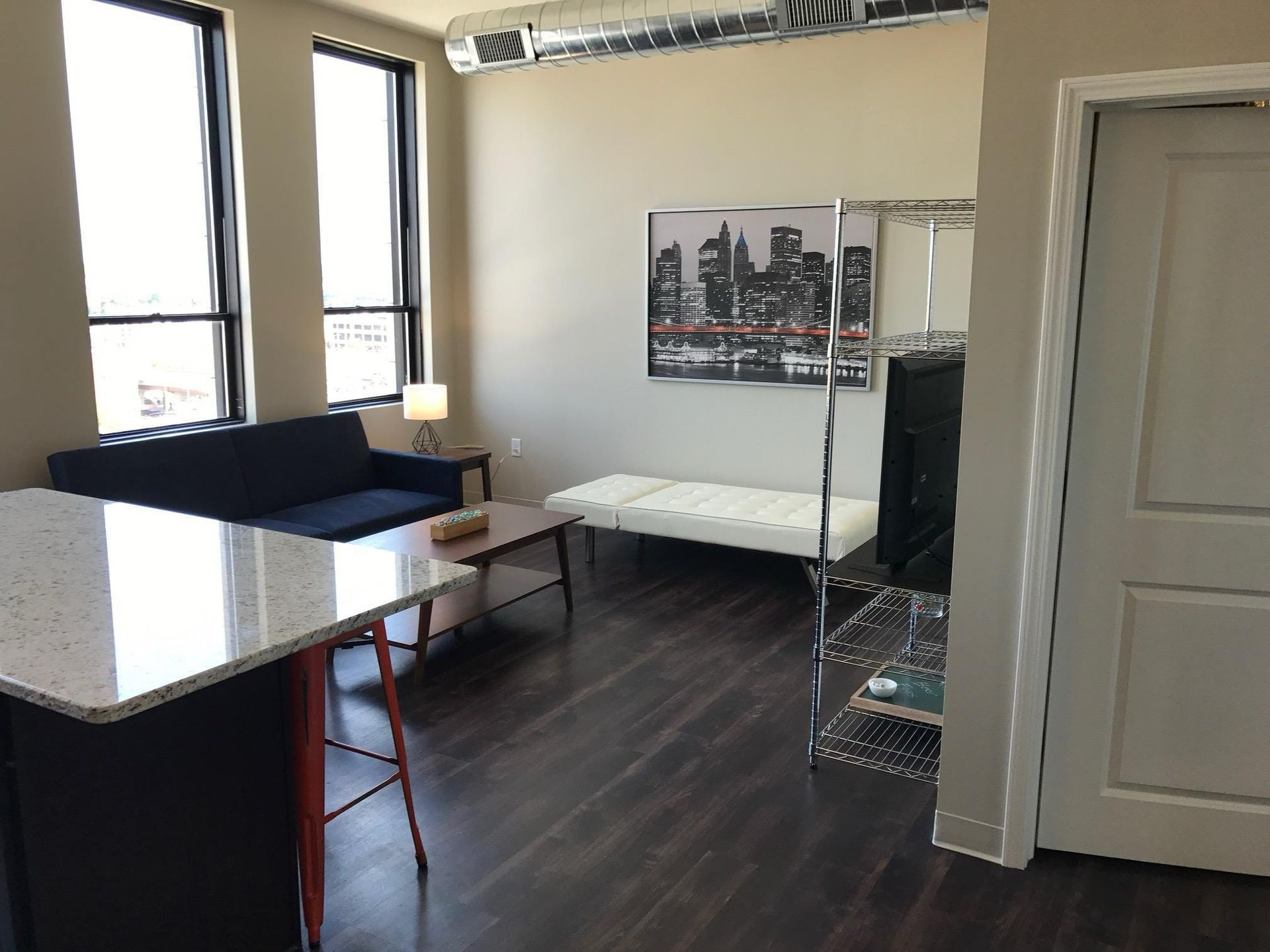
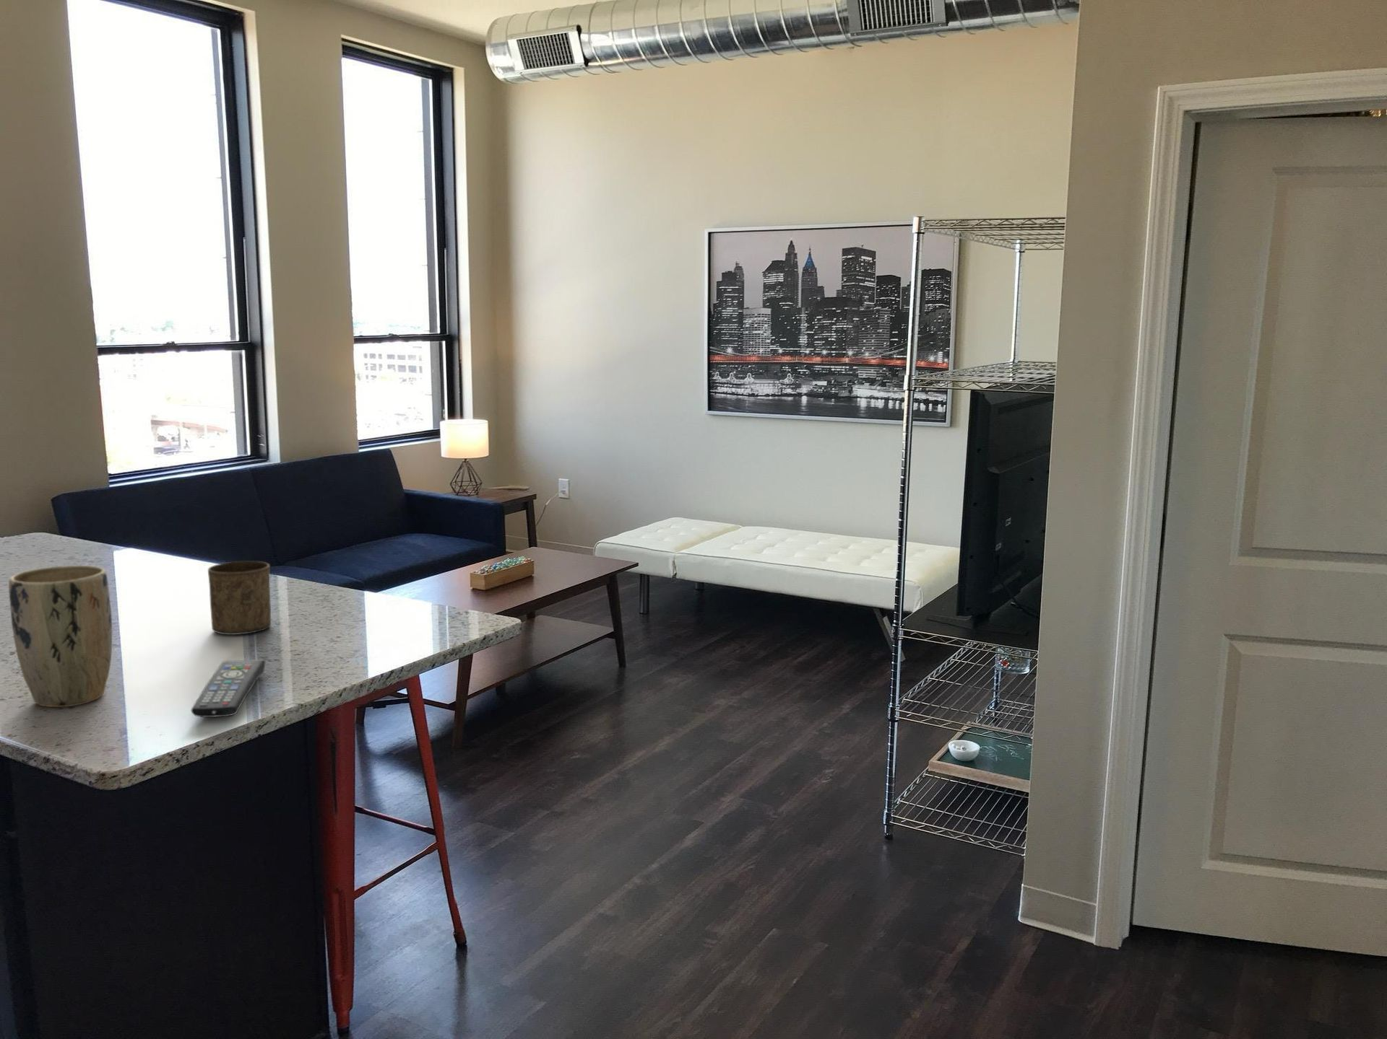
+ cup [208,561,272,635]
+ plant pot [8,565,112,708]
+ remote control [191,659,266,718]
